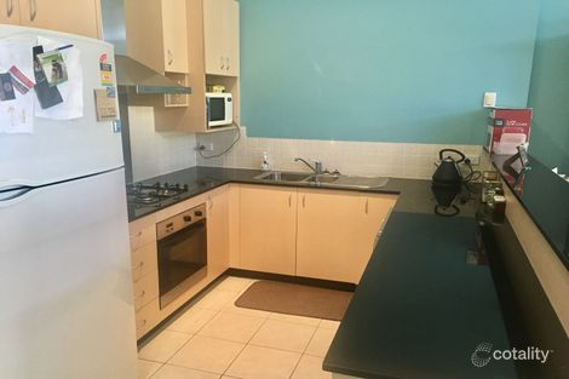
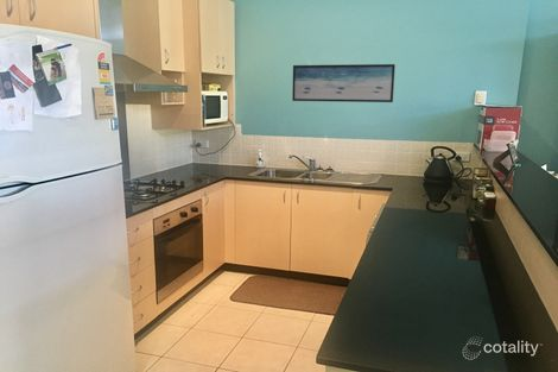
+ wall art [291,63,397,103]
